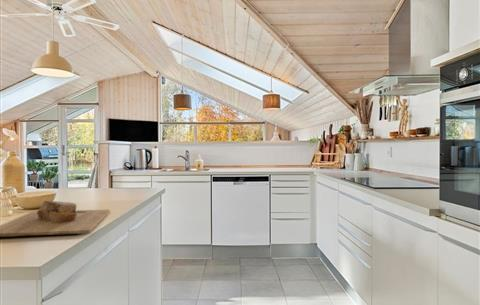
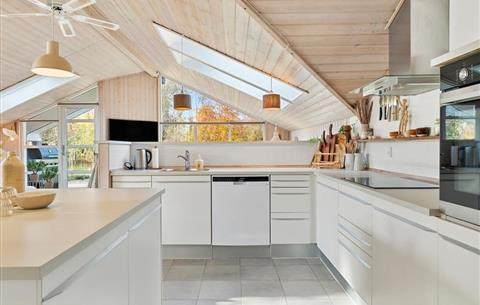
- cutting board [0,199,111,238]
